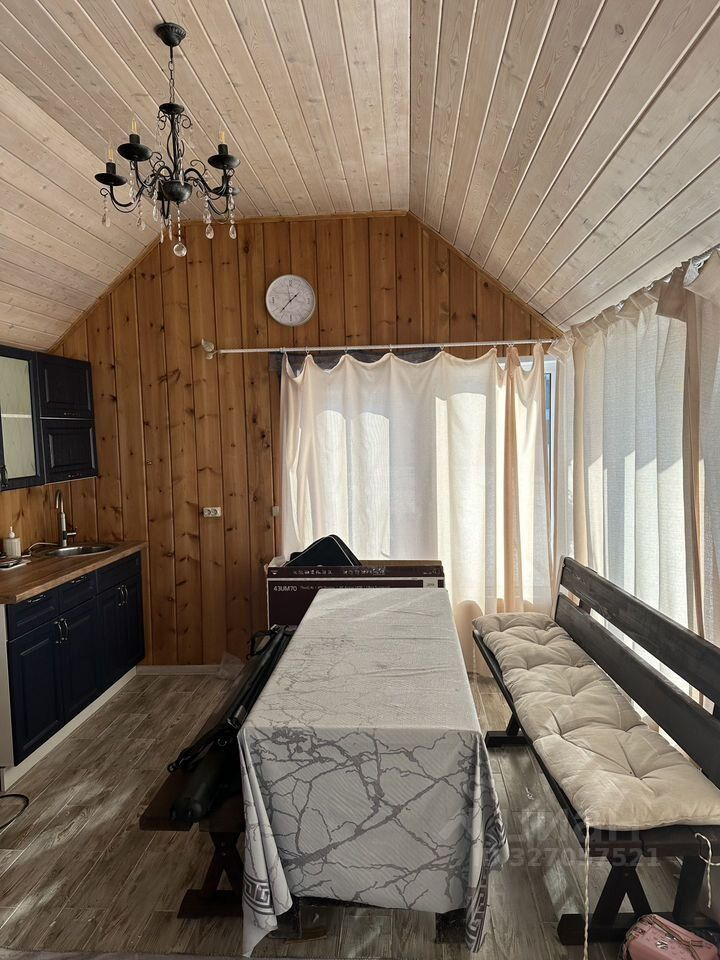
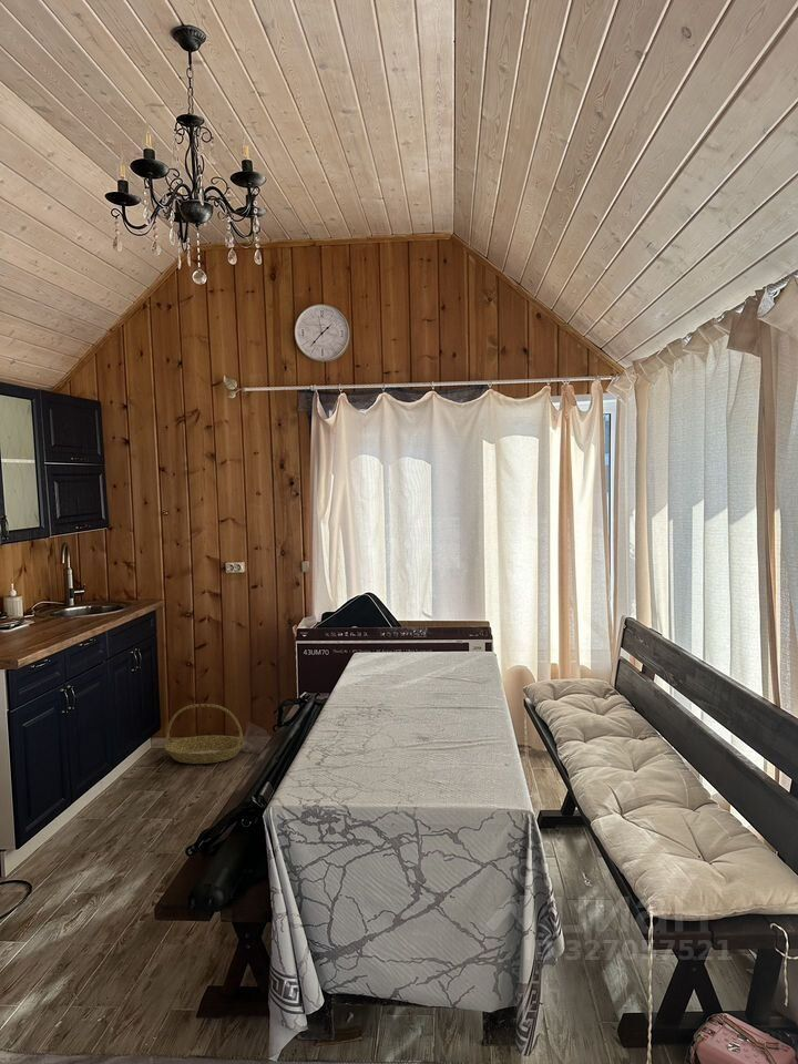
+ basket [163,703,246,765]
